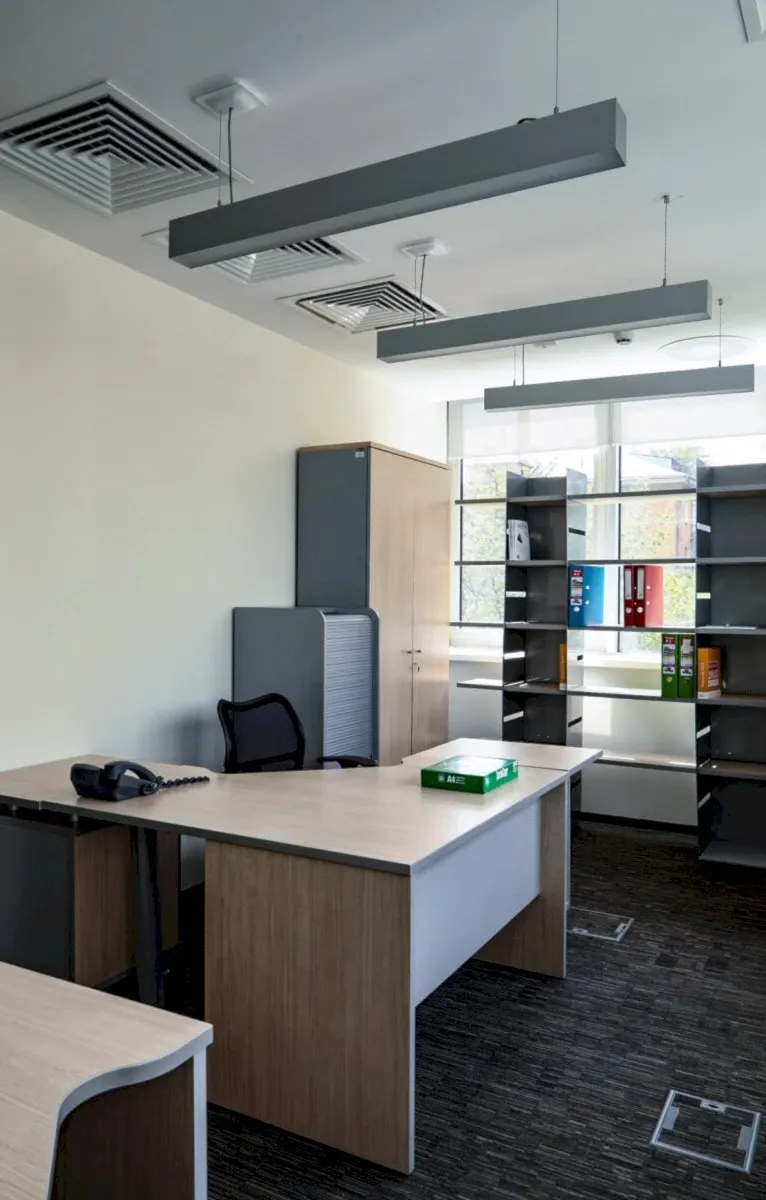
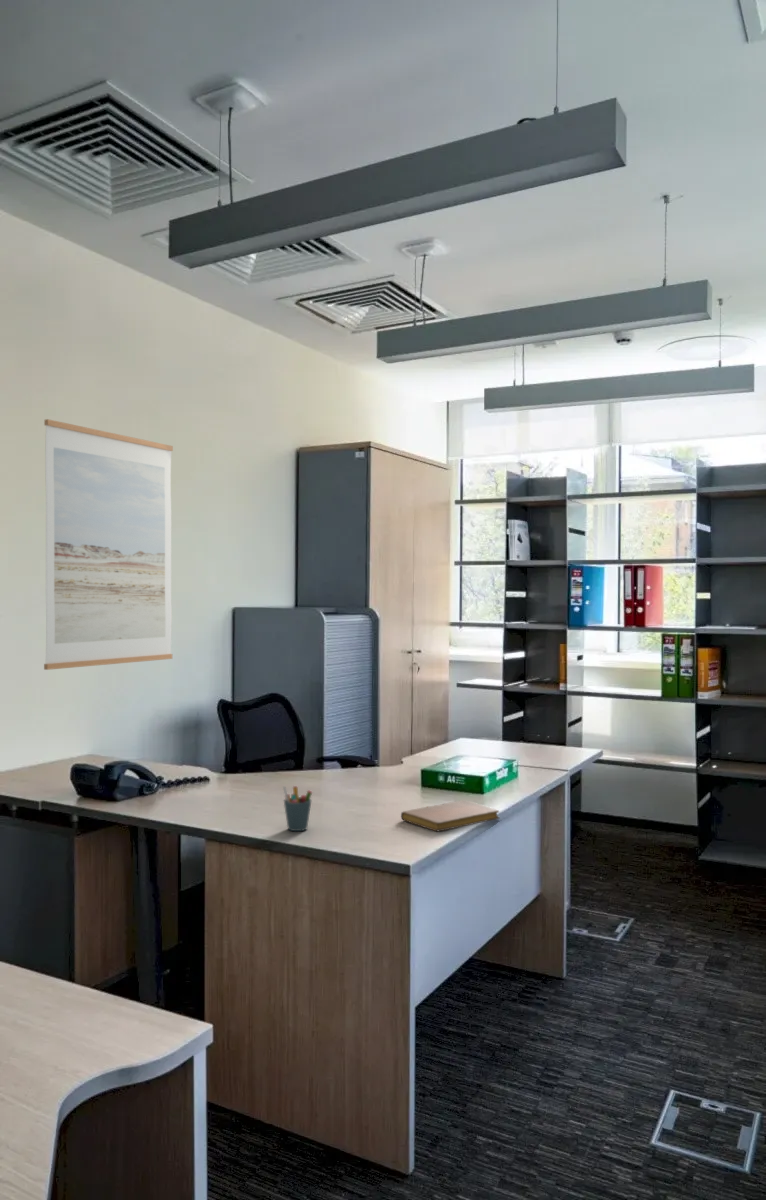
+ pen holder [282,785,313,832]
+ notebook [400,799,501,832]
+ wall art [43,418,174,671]
